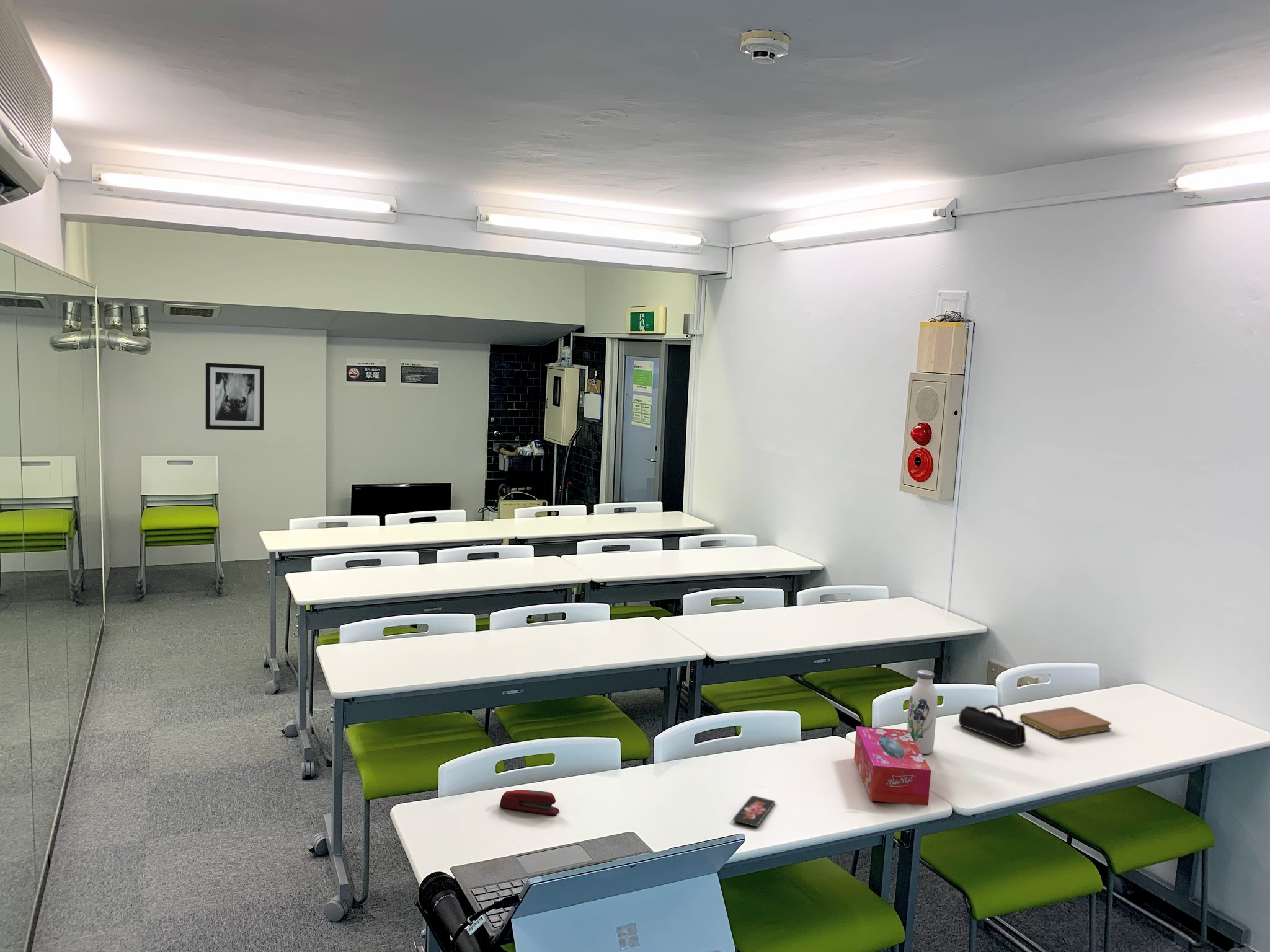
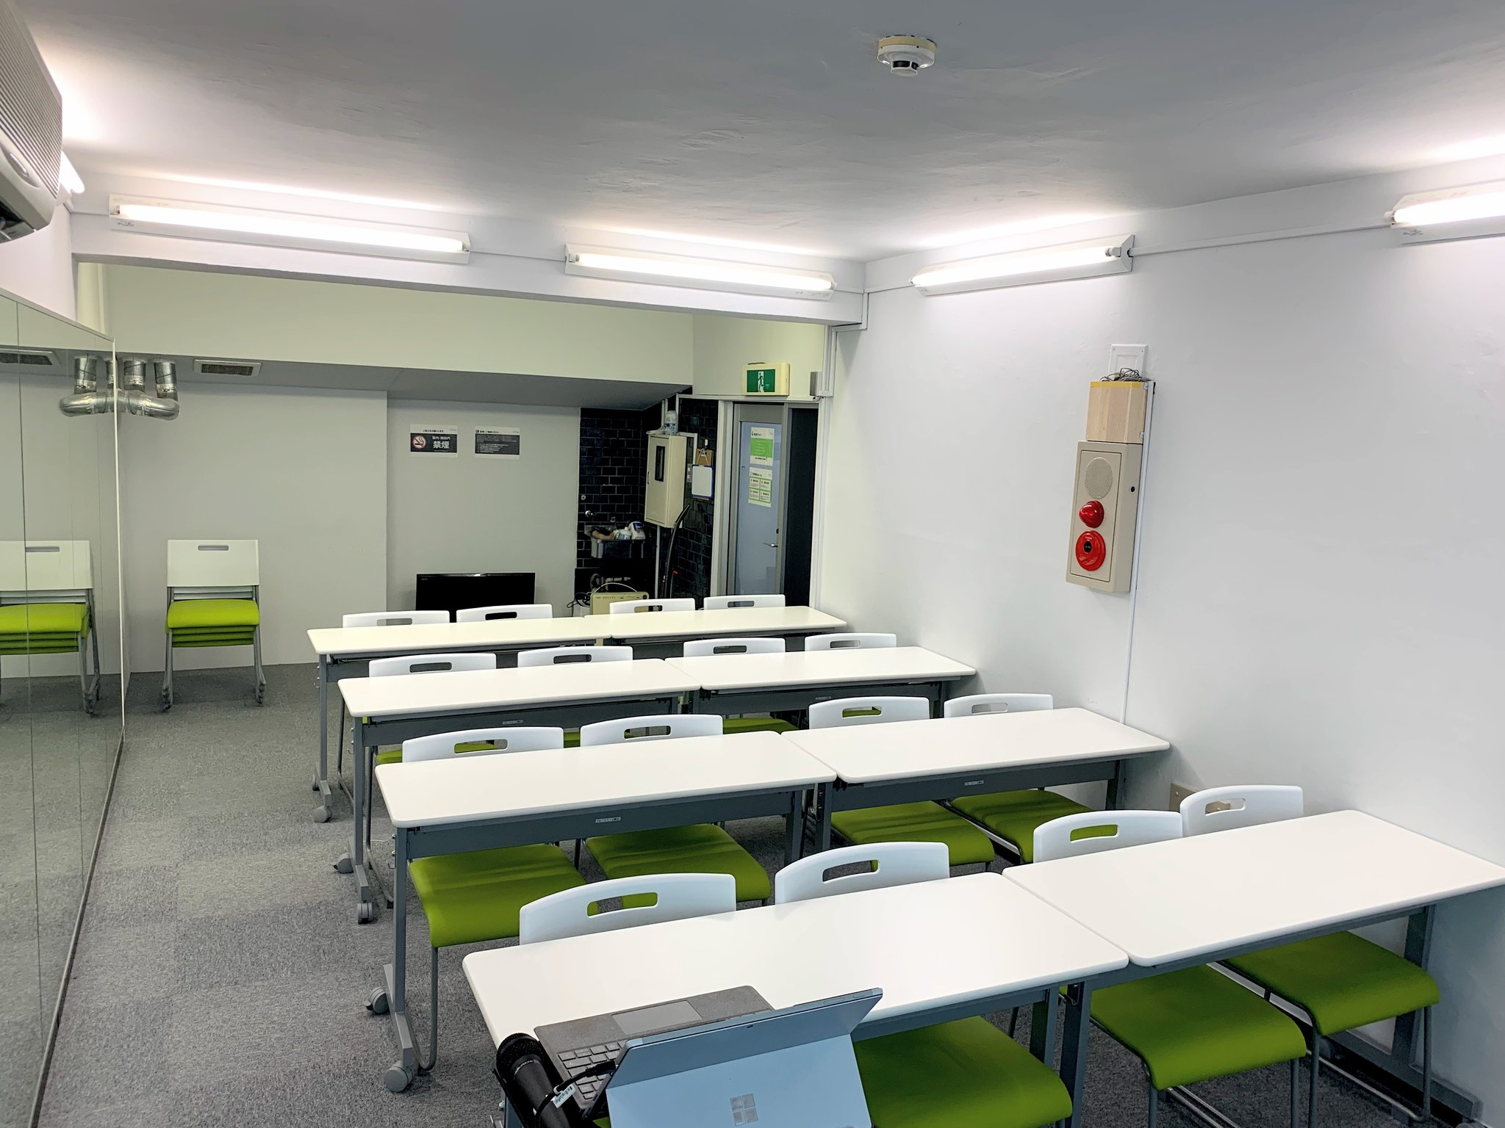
- pencil case [958,704,1027,747]
- wall art [205,362,265,431]
- water bottle [907,669,938,754]
- stapler [499,789,560,816]
- notebook [1019,706,1112,739]
- smartphone [732,795,776,827]
- tissue box [853,726,931,806]
